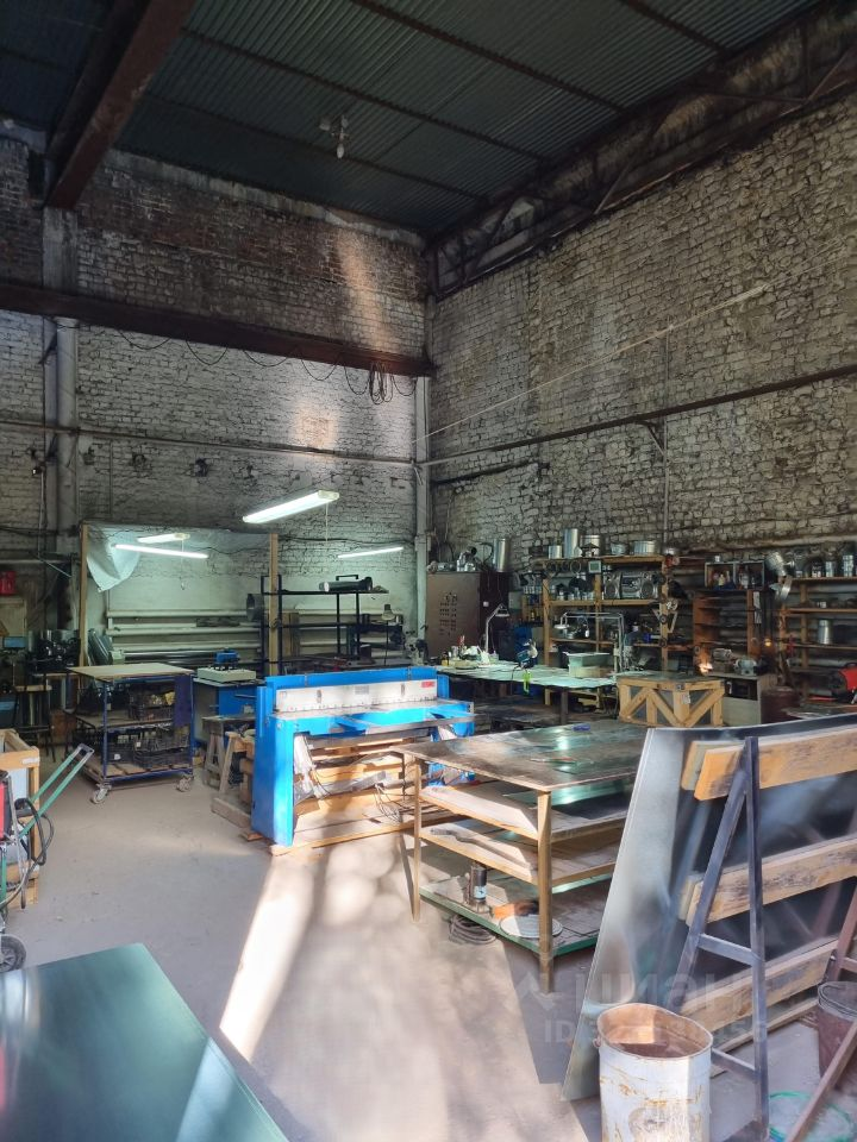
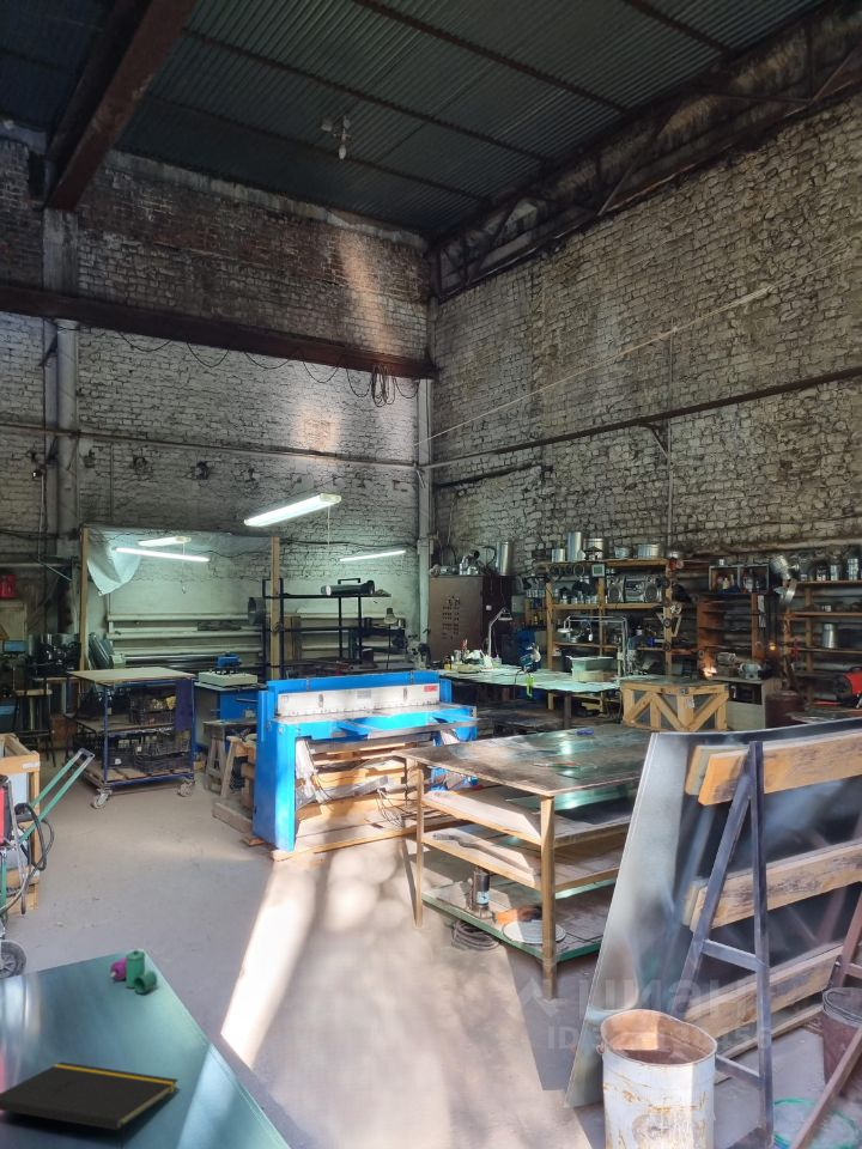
+ notepad [0,1060,180,1149]
+ spray can [109,946,159,995]
